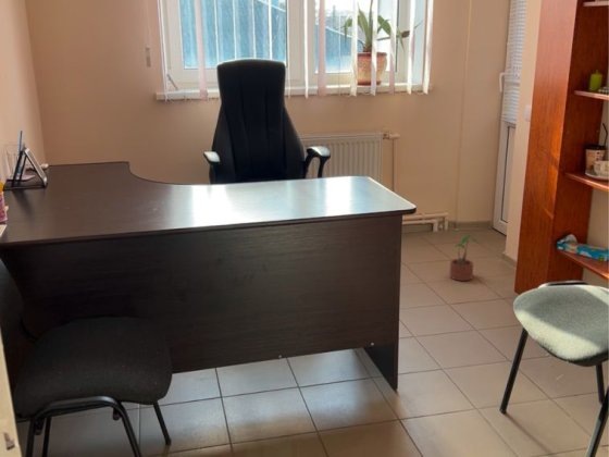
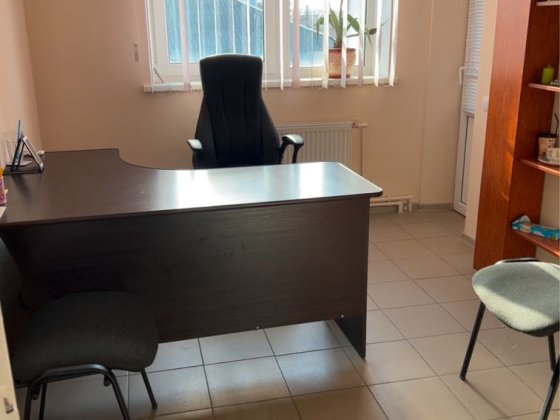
- potted plant [448,234,481,282]
